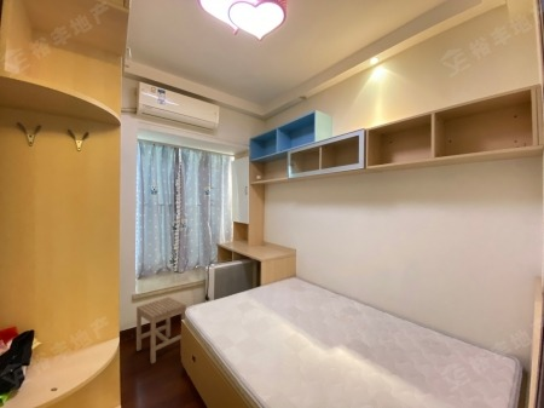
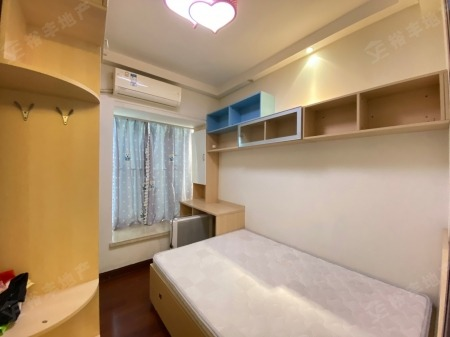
- stool [135,295,187,364]
